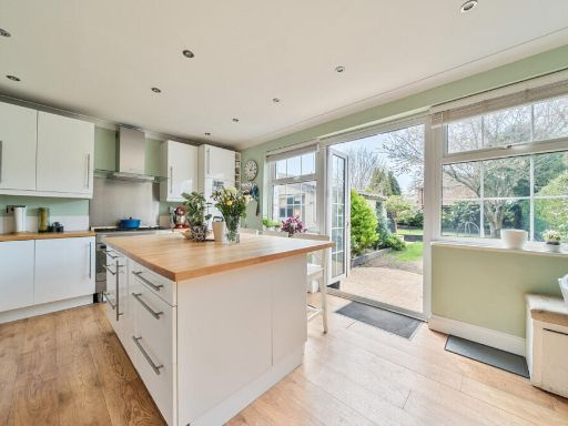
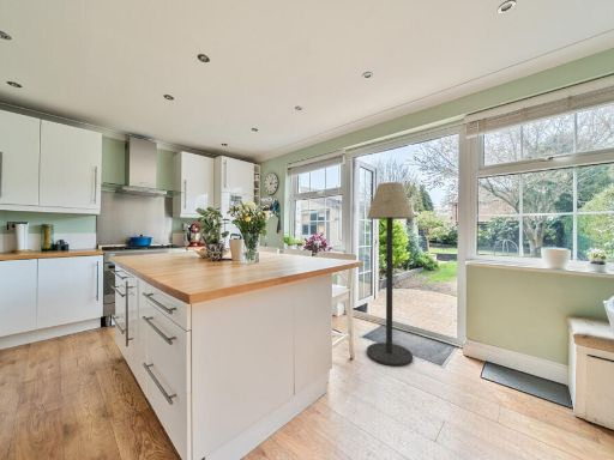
+ floor lamp [366,181,415,368]
